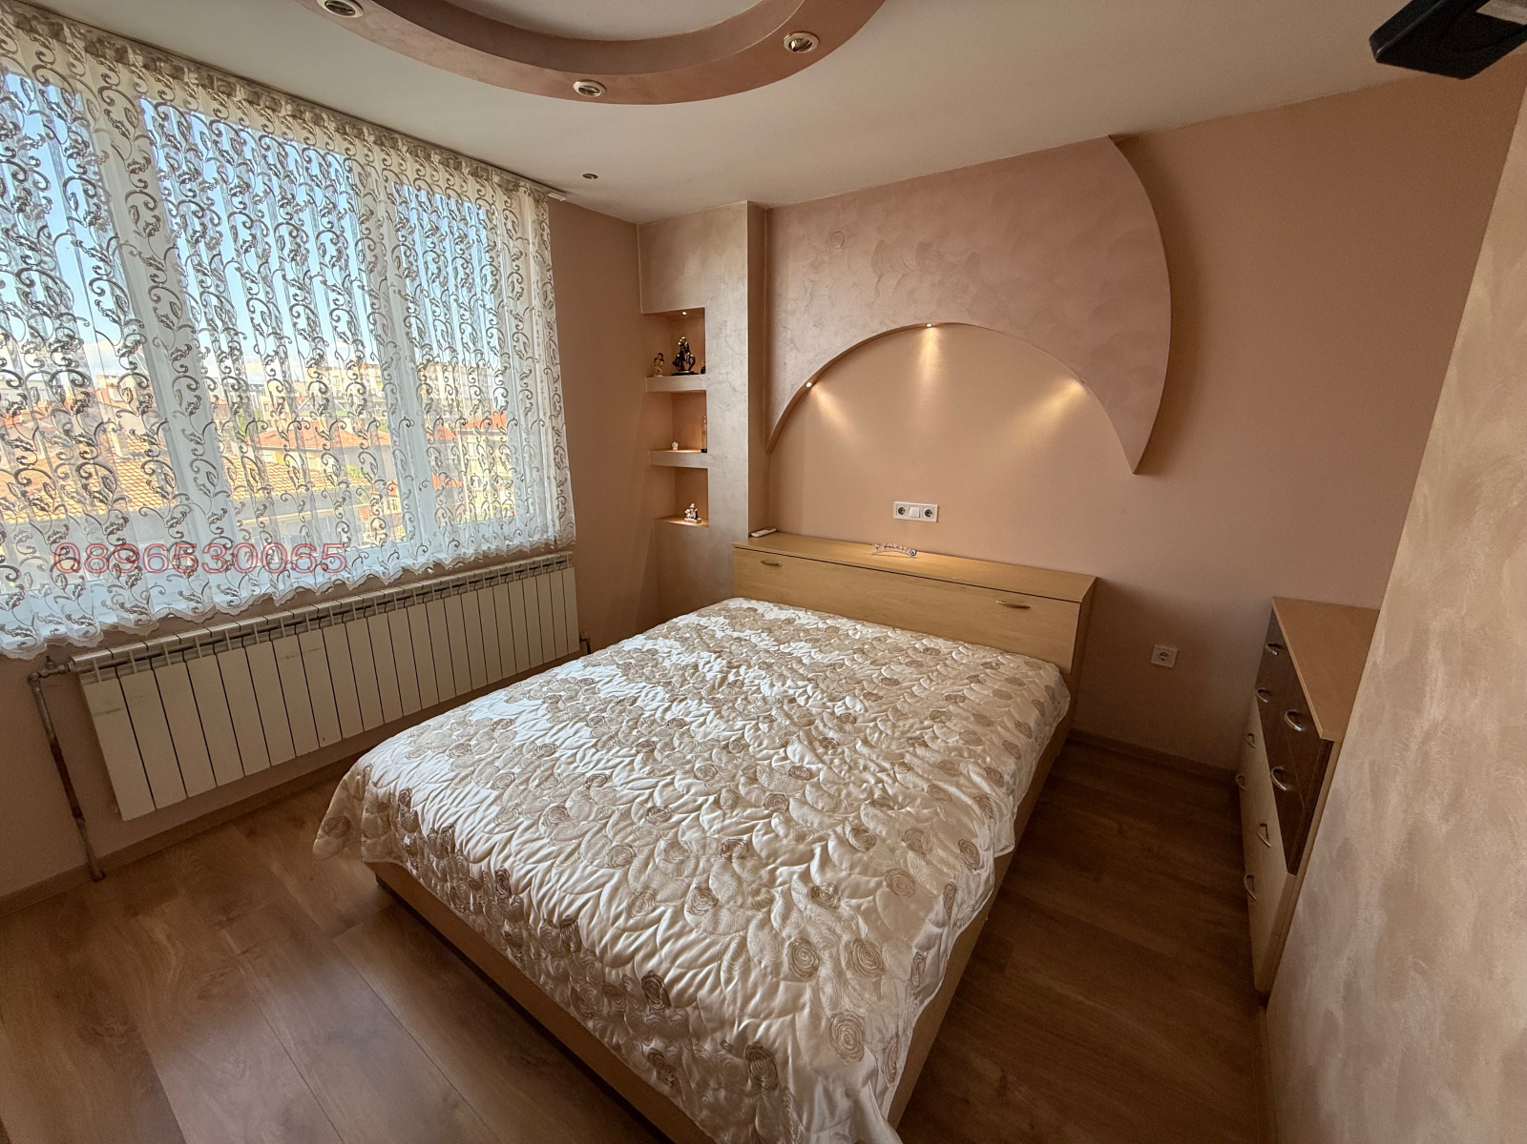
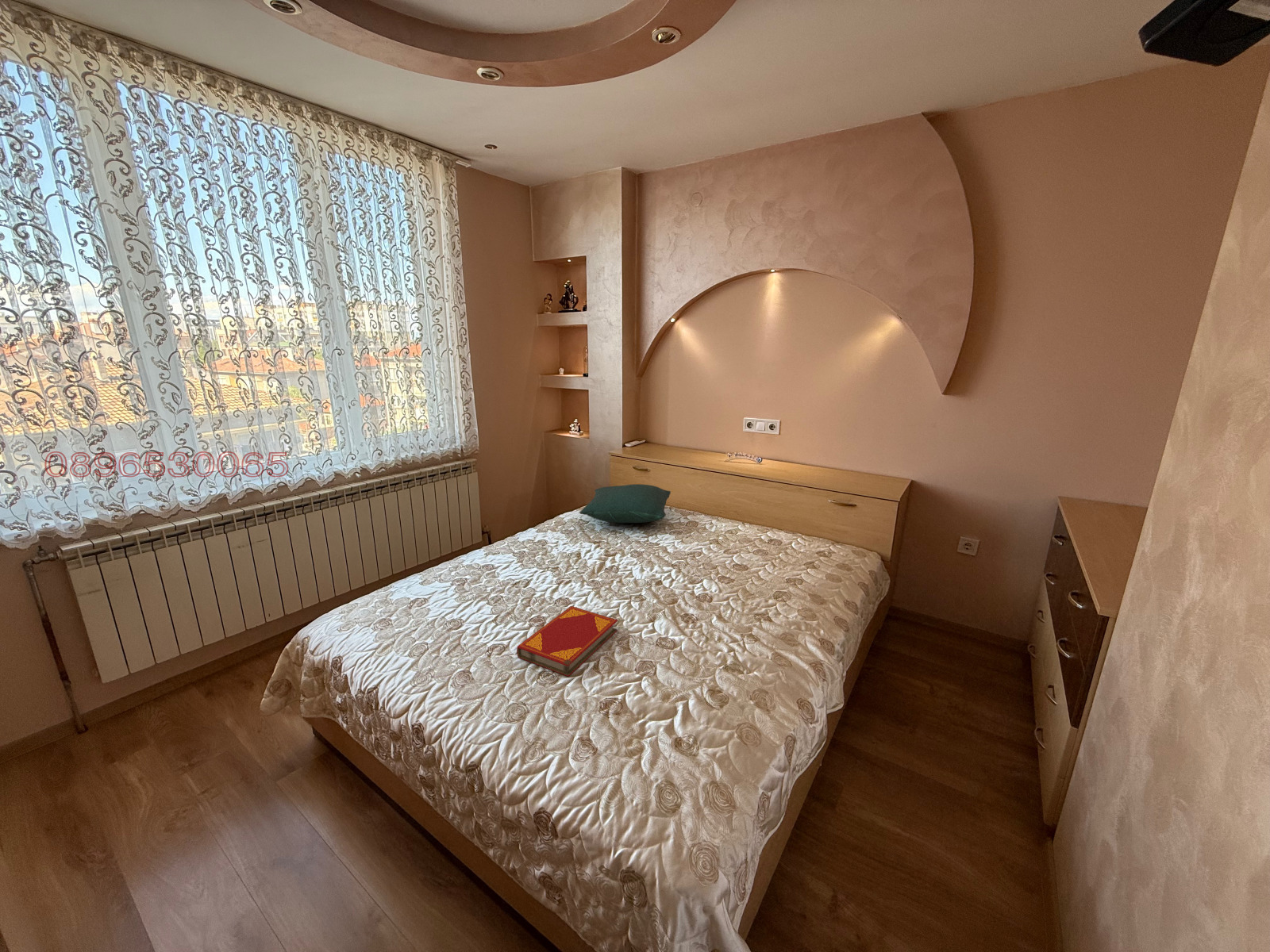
+ pillow [579,483,672,524]
+ hardback book [516,605,618,678]
